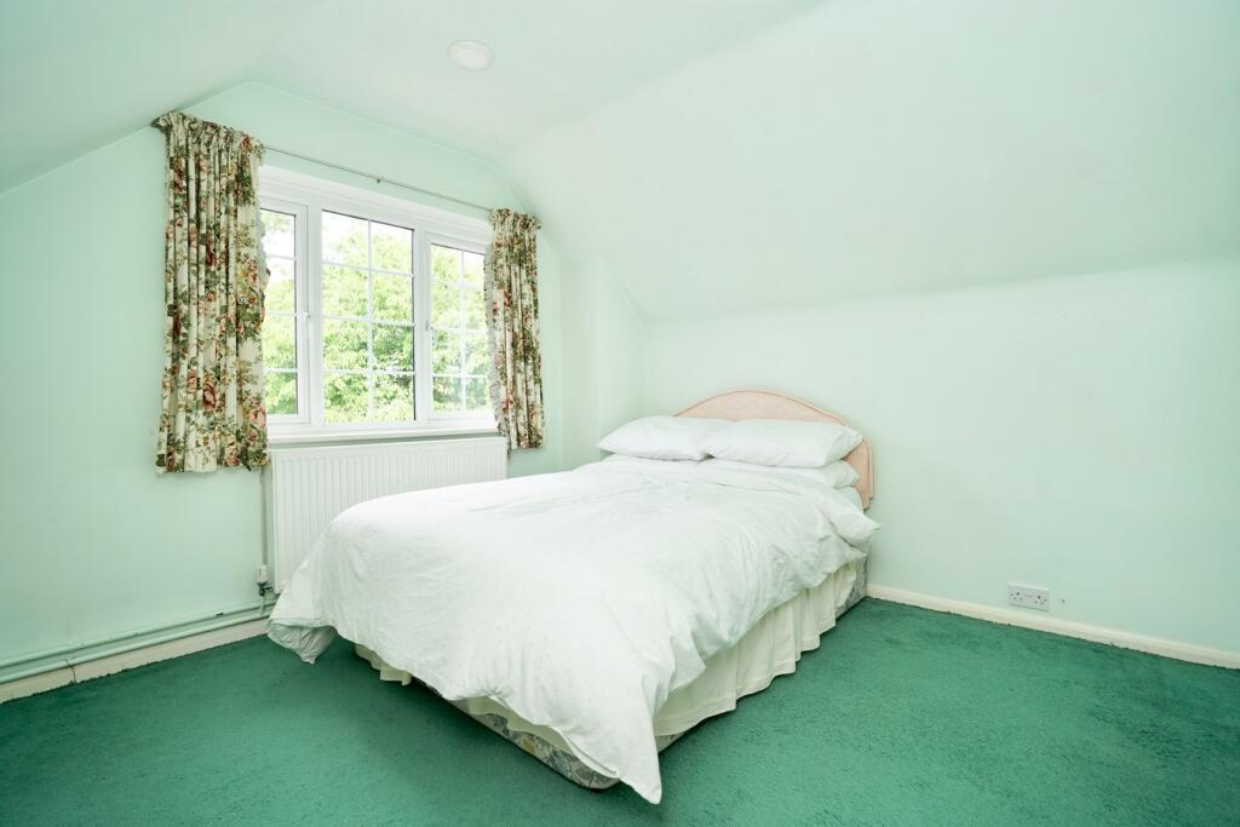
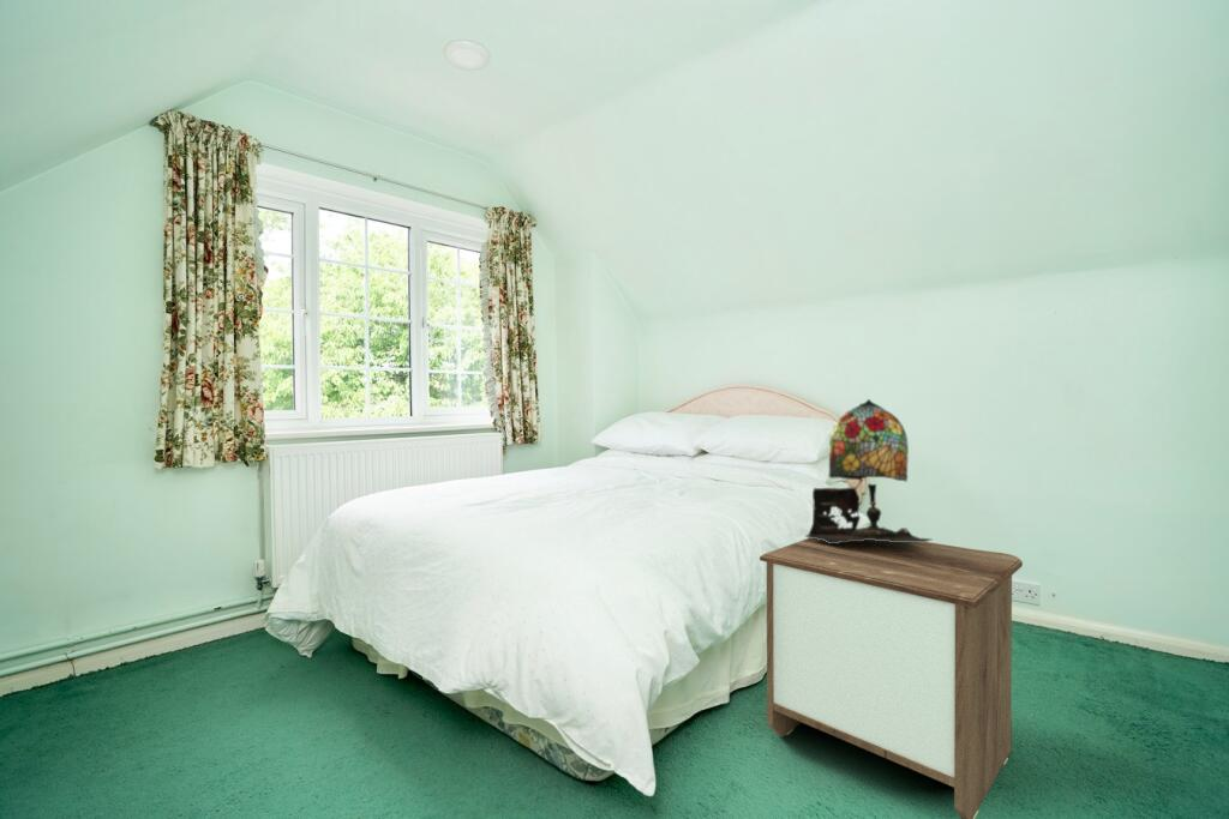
+ table lamp [804,398,933,543]
+ nightstand [759,537,1024,819]
